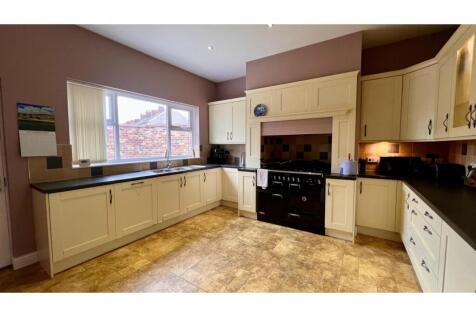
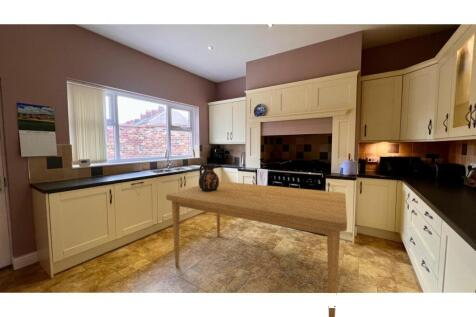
+ ceramic jug [198,162,220,192]
+ dining table [165,180,348,317]
